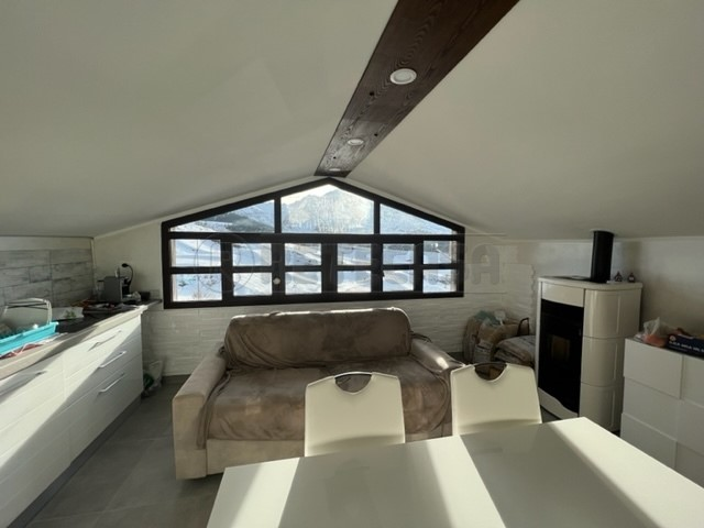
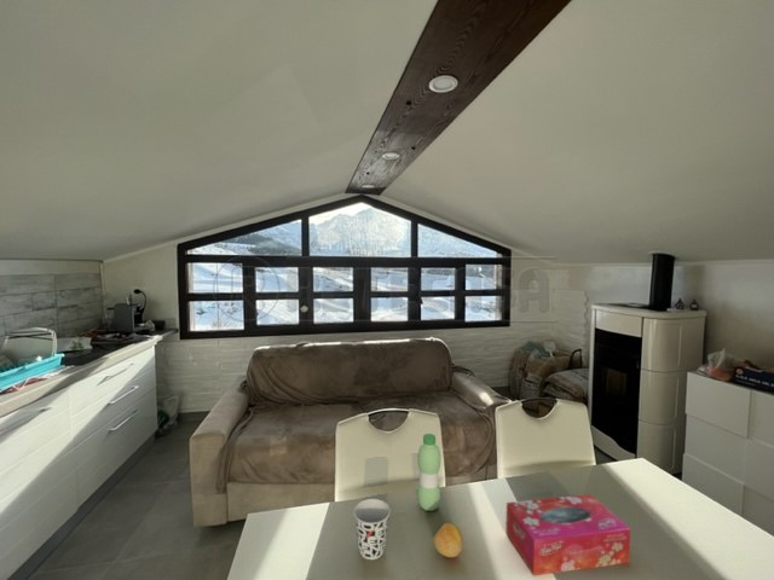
+ tissue box [504,493,631,576]
+ cup [352,498,392,561]
+ water bottle [416,433,441,512]
+ fruit [433,522,464,558]
